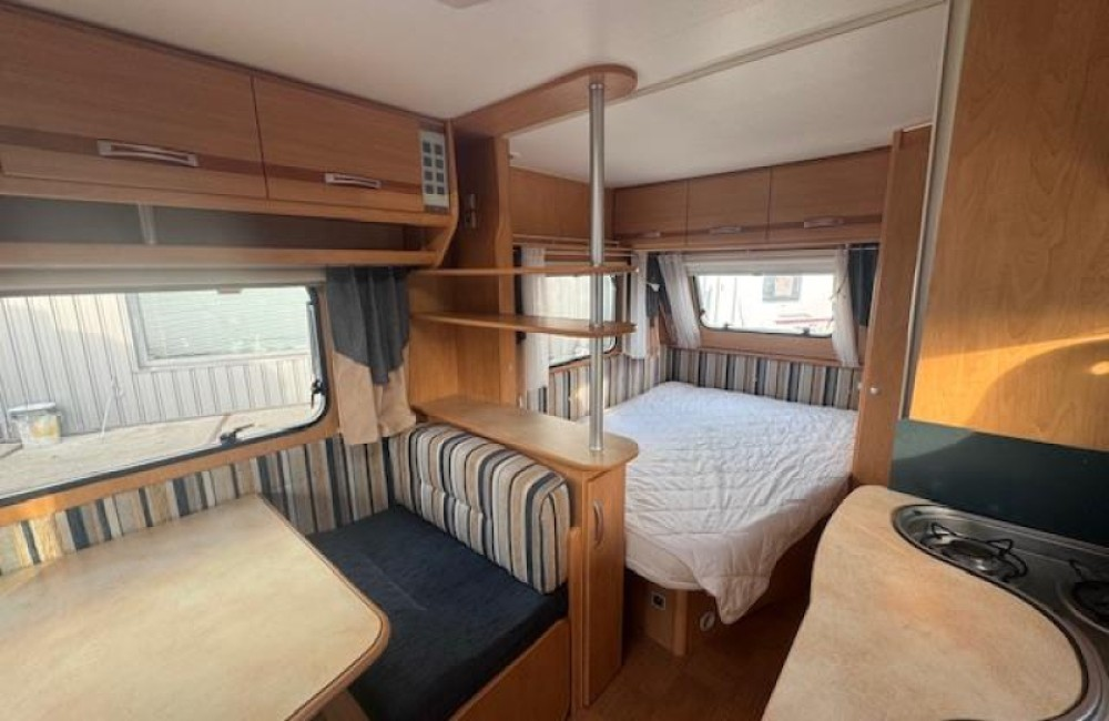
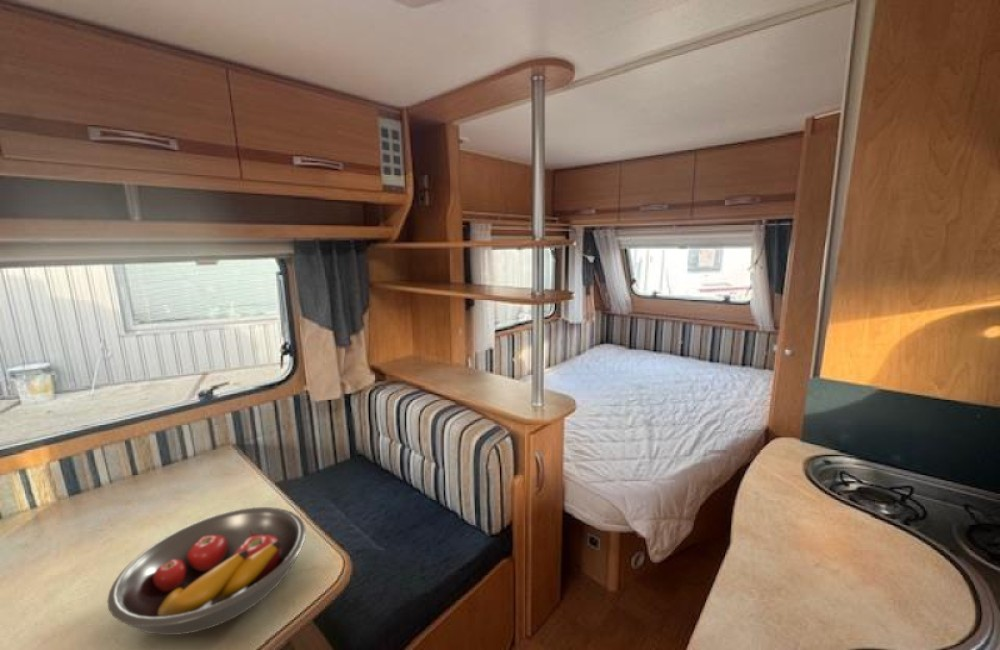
+ fruit bowl [106,506,307,636]
